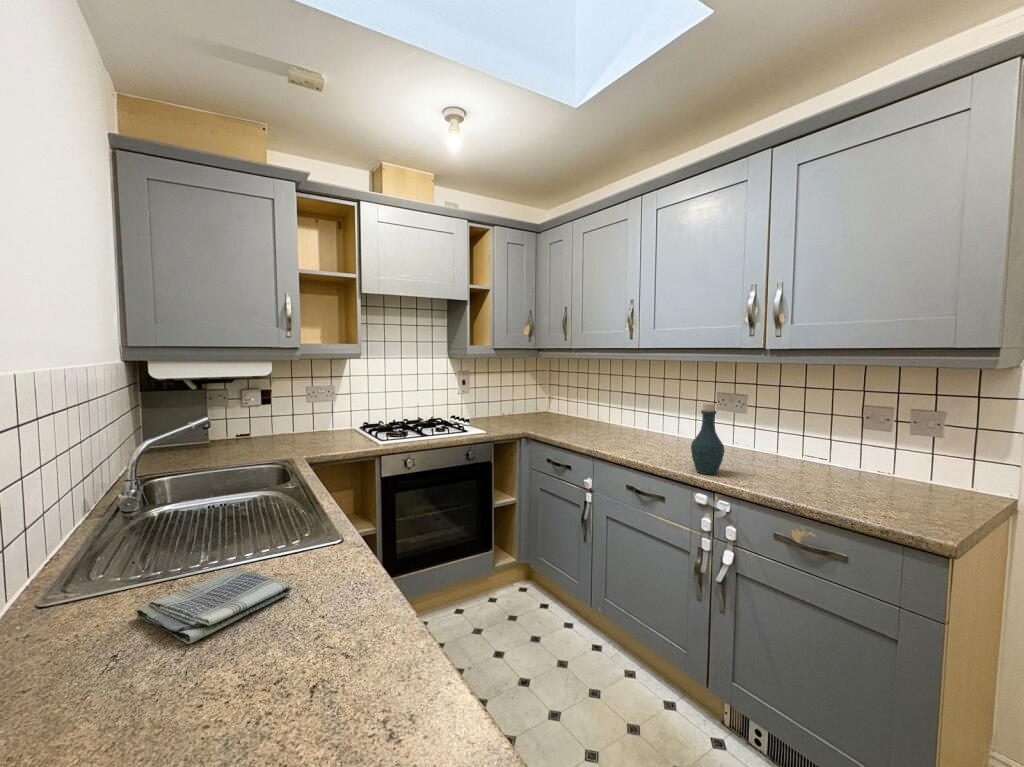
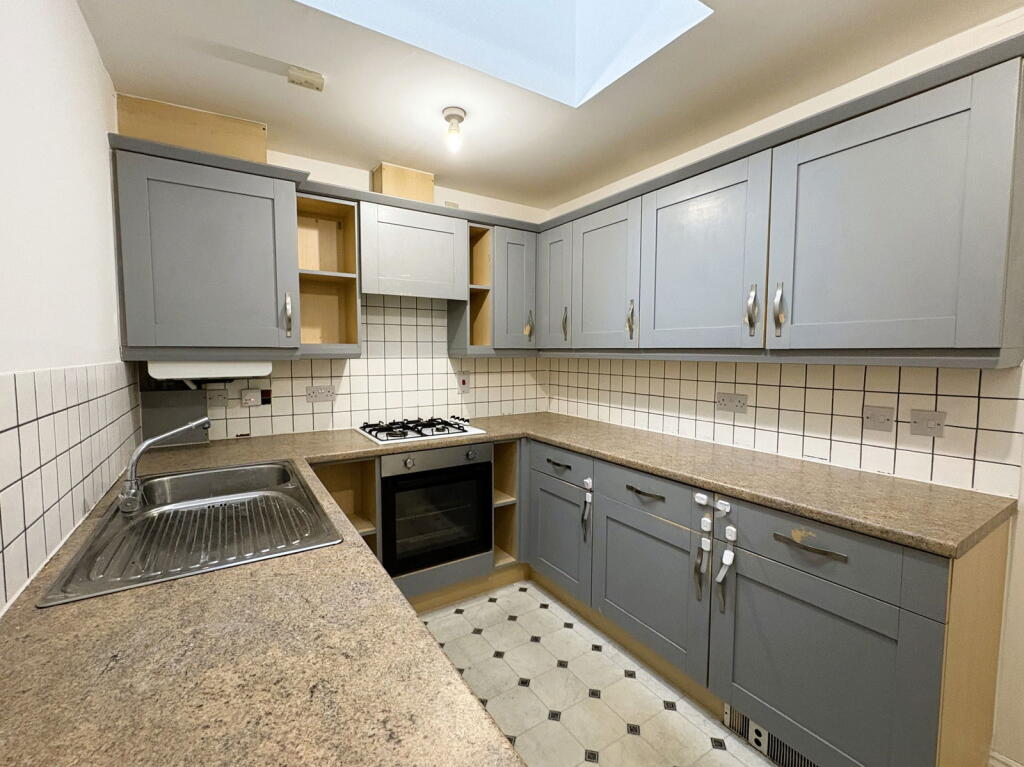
- bottle [690,402,726,475]
- dish towel [135,567,293,645]
